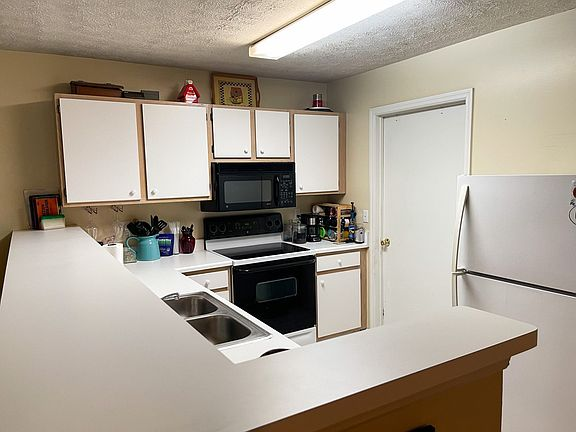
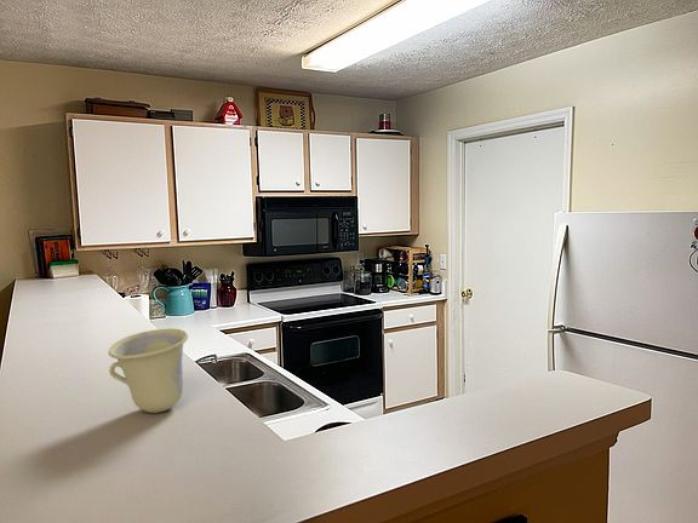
+ cup [107,327,189,414]
